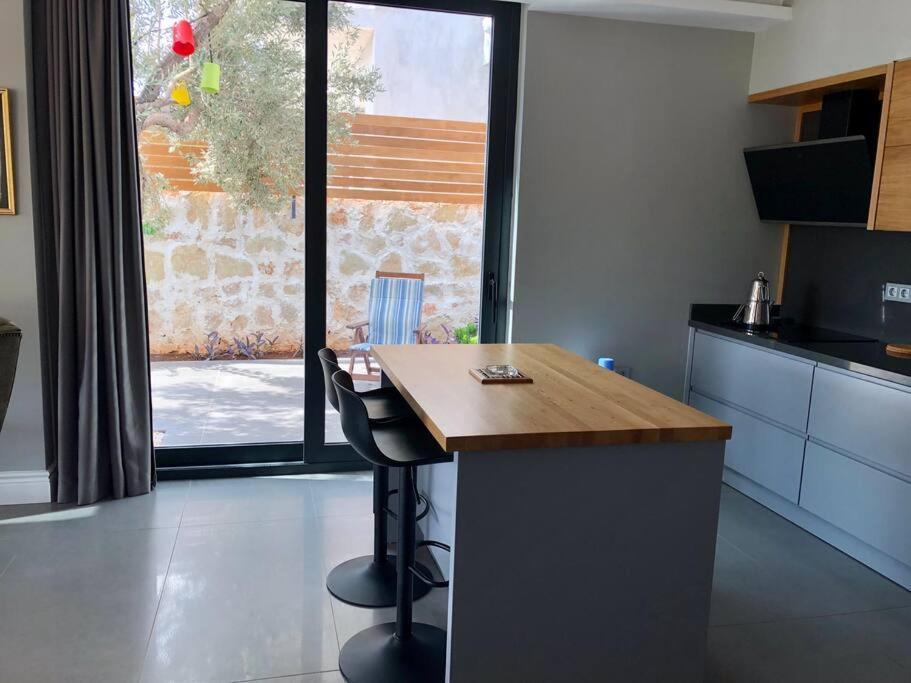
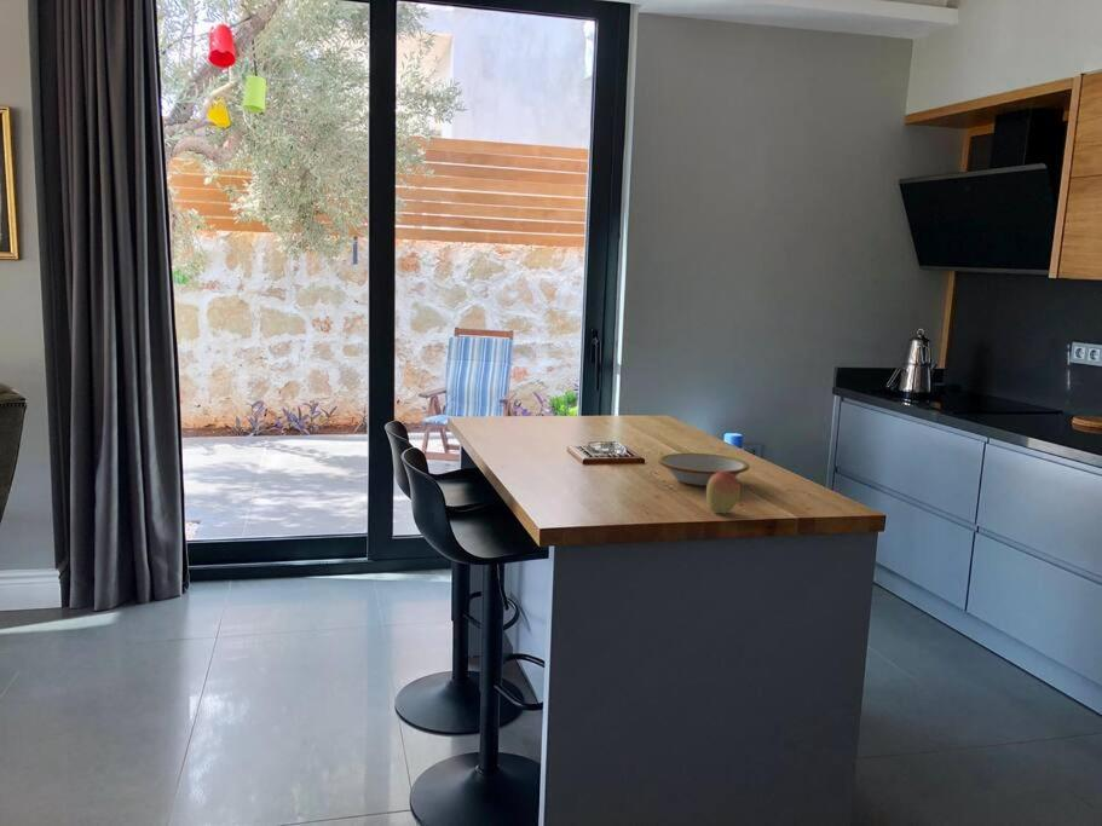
+ bowl [657,452,750,487]
+ fruit [705,472,742,514]
